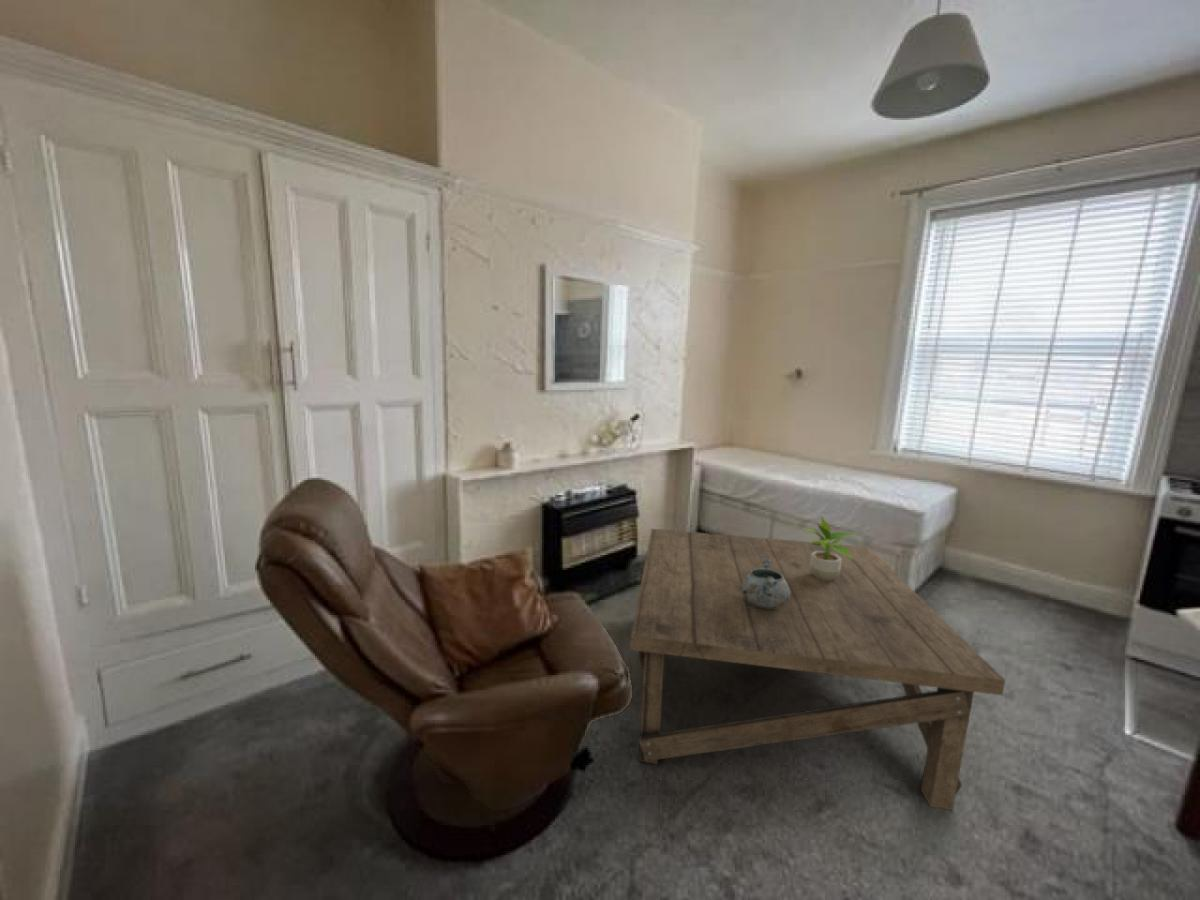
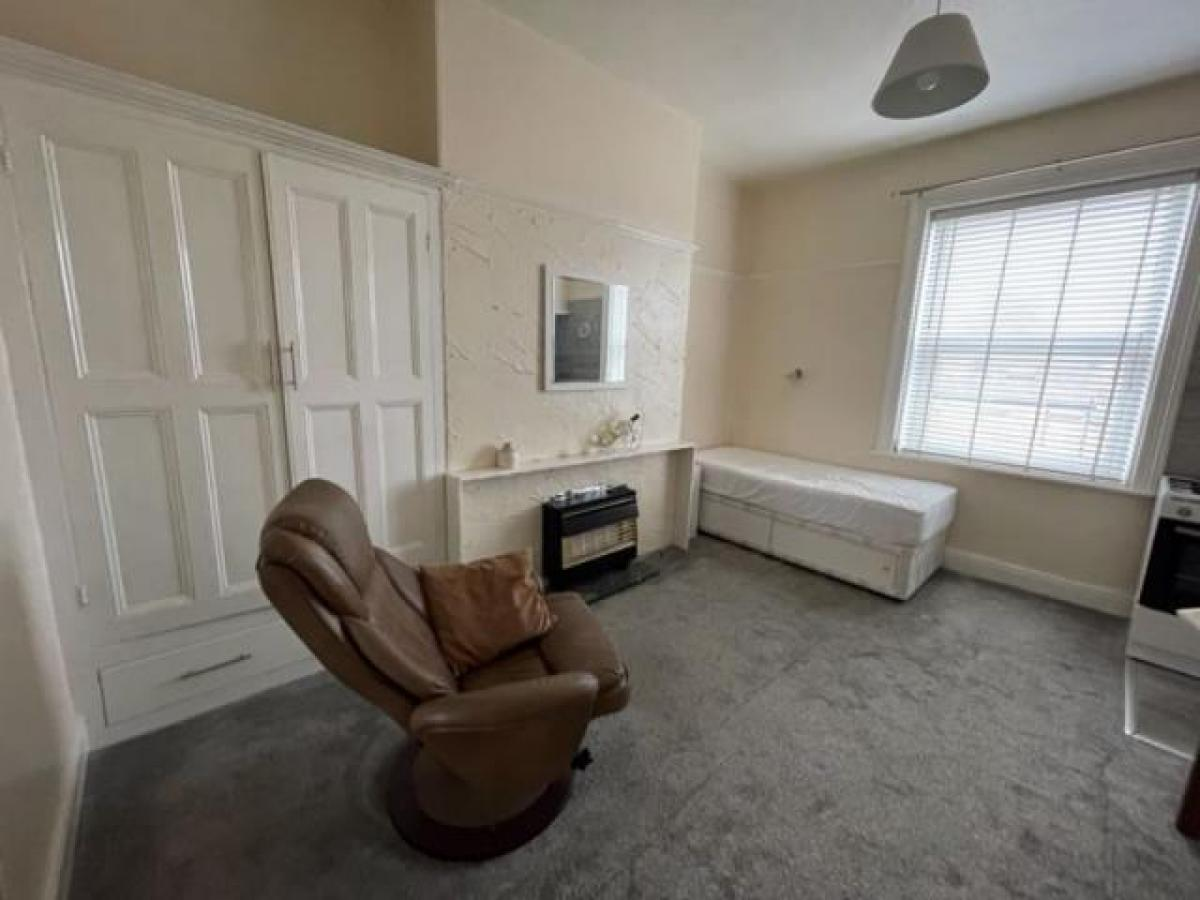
- potted plant [802,515,858,581]
- coffee table [629,528,1006,811]
- decorative bowl [742,558,790,608]
